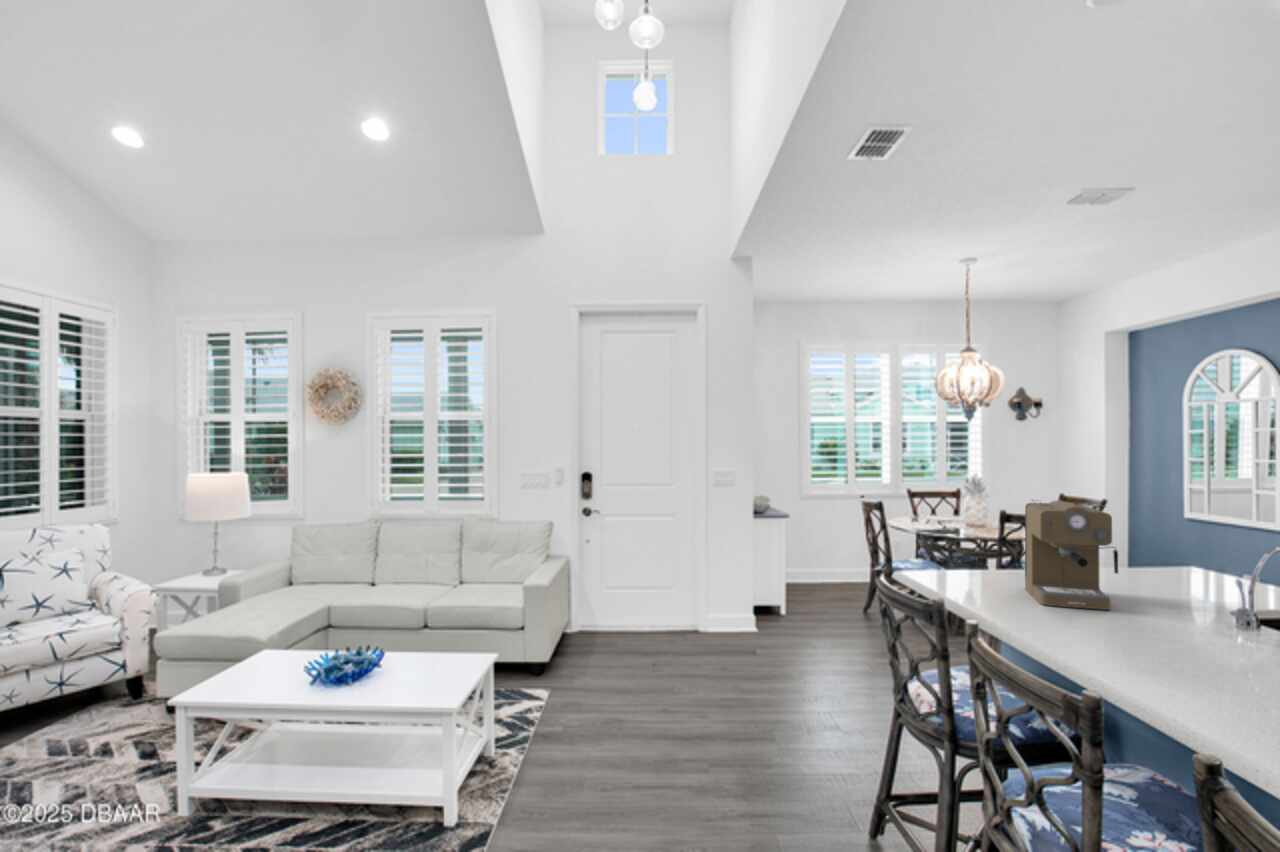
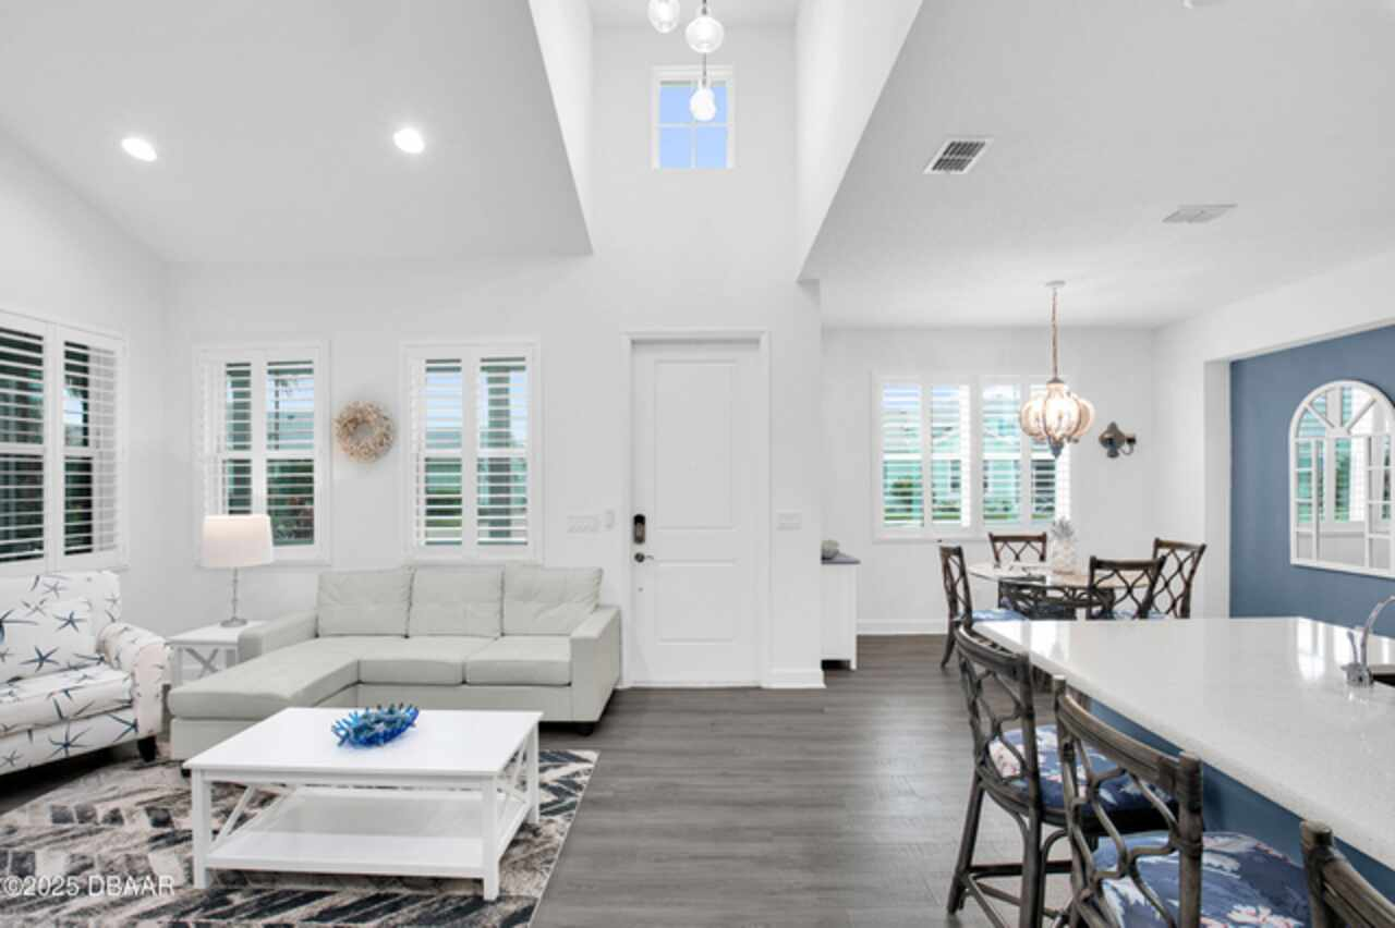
- coffee maker [1024,499,1119,611]
